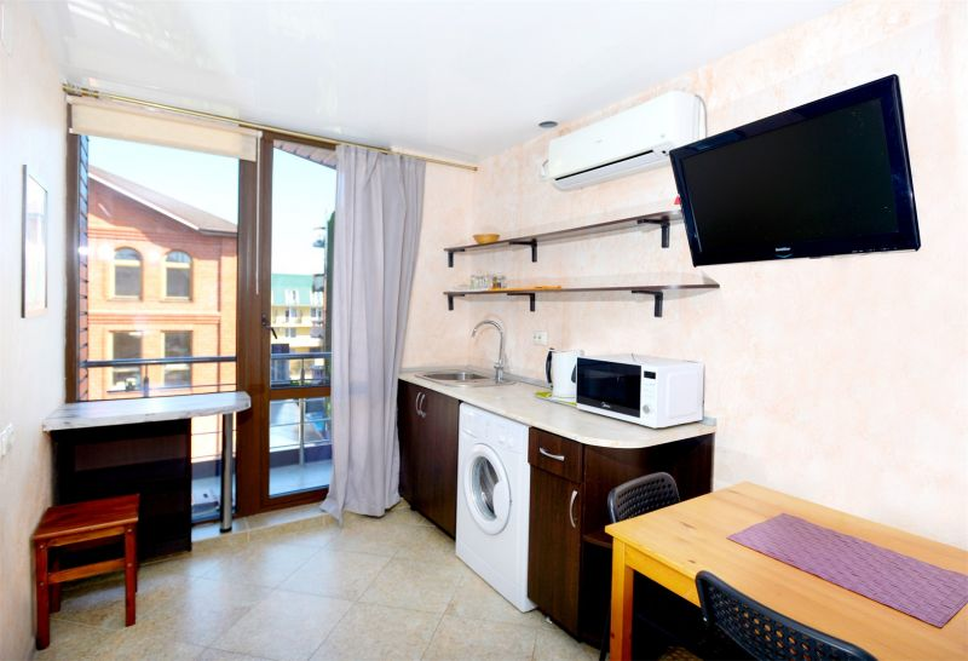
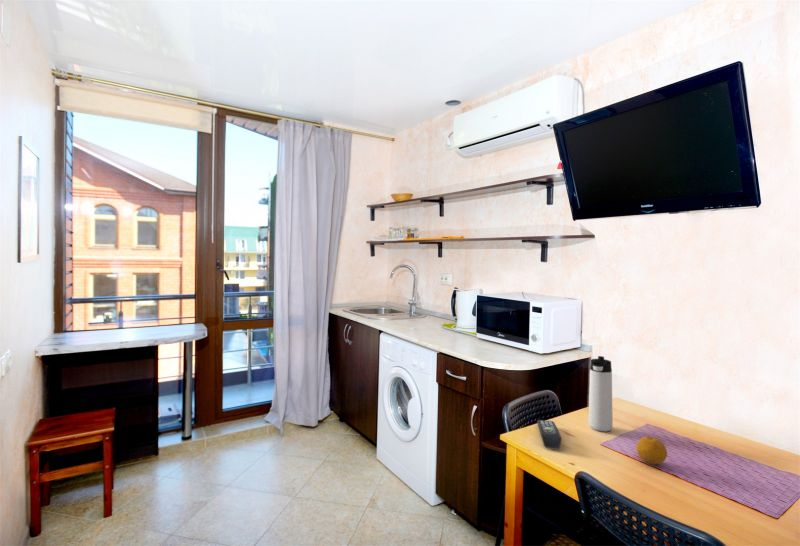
+ fruit [635,435,668,465]
+ thermos bottle [588,355,614,432]
+ remote control [536,419,562,449]
